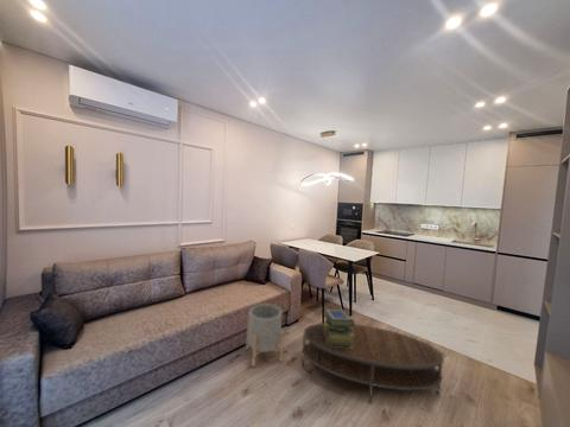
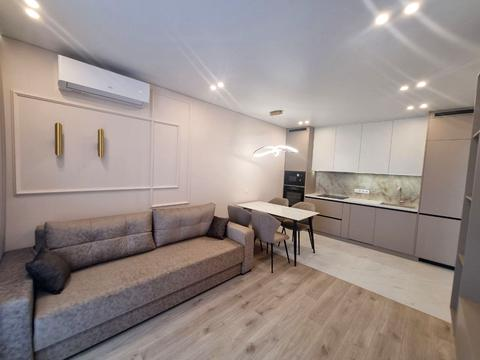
- coffee table [300,321,445,406]
- stack of books [323,308,355,348]
- planter [245,302,285,369]
